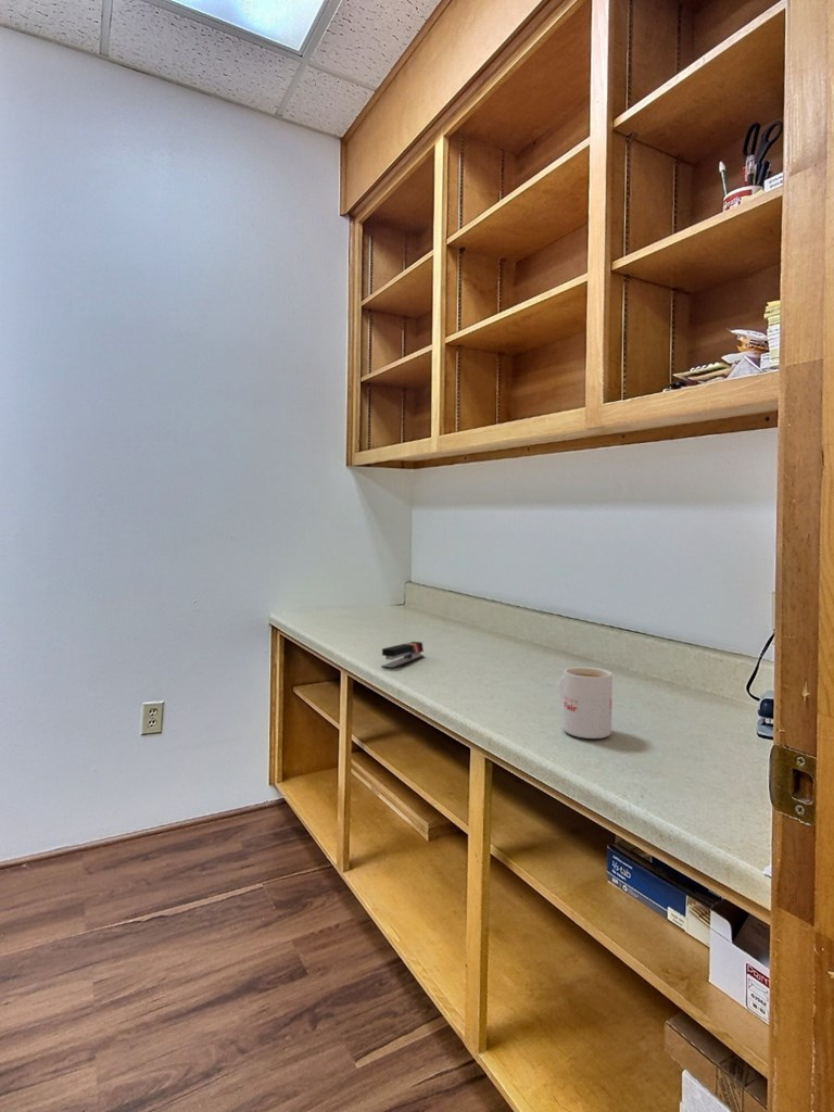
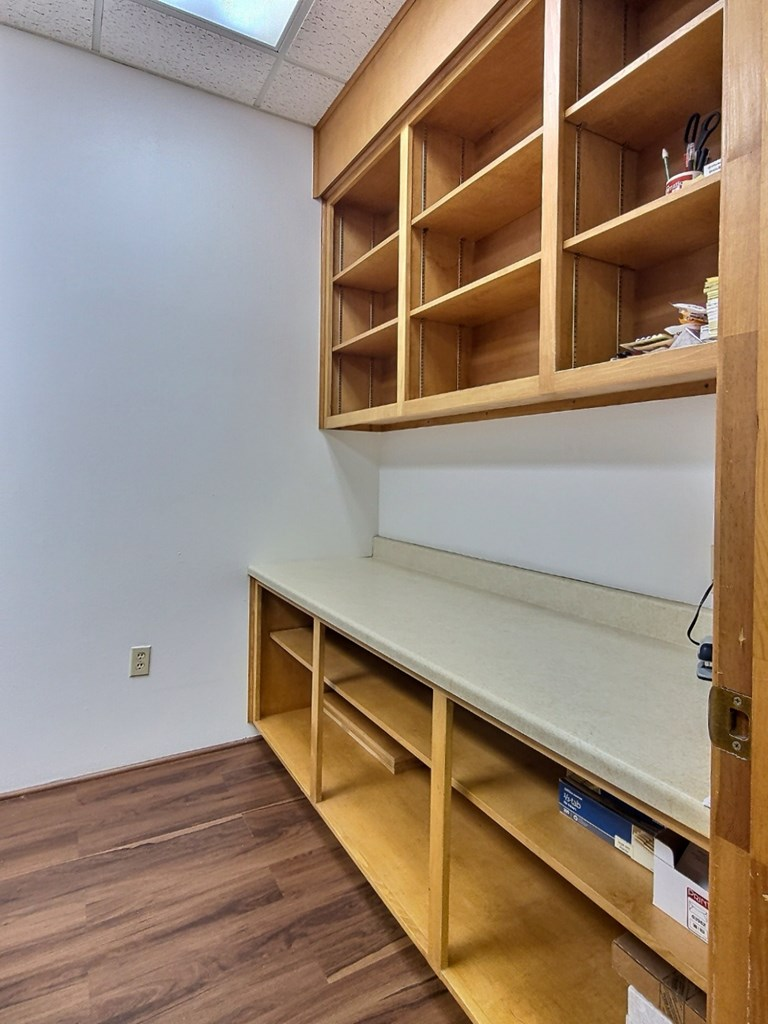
- stapler [380,641,425,670]
- mug [557,666,614,740]
